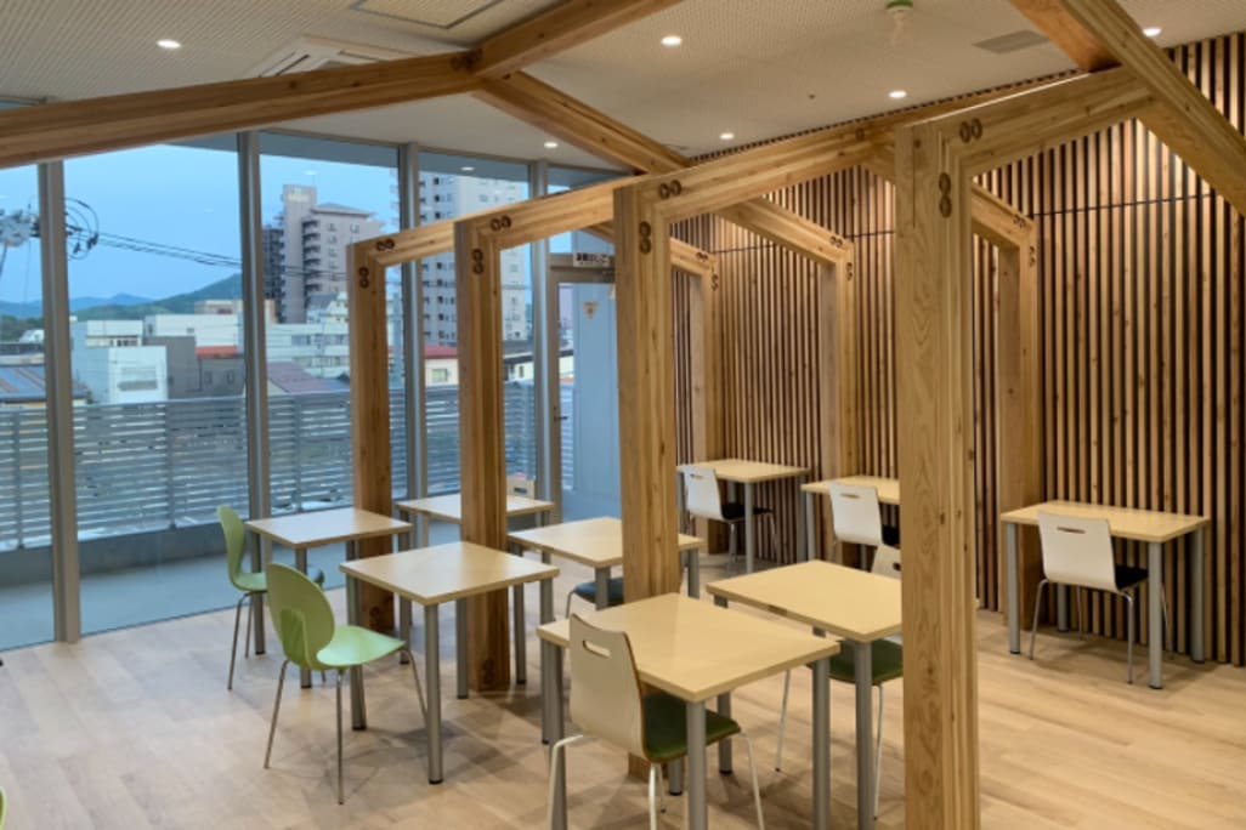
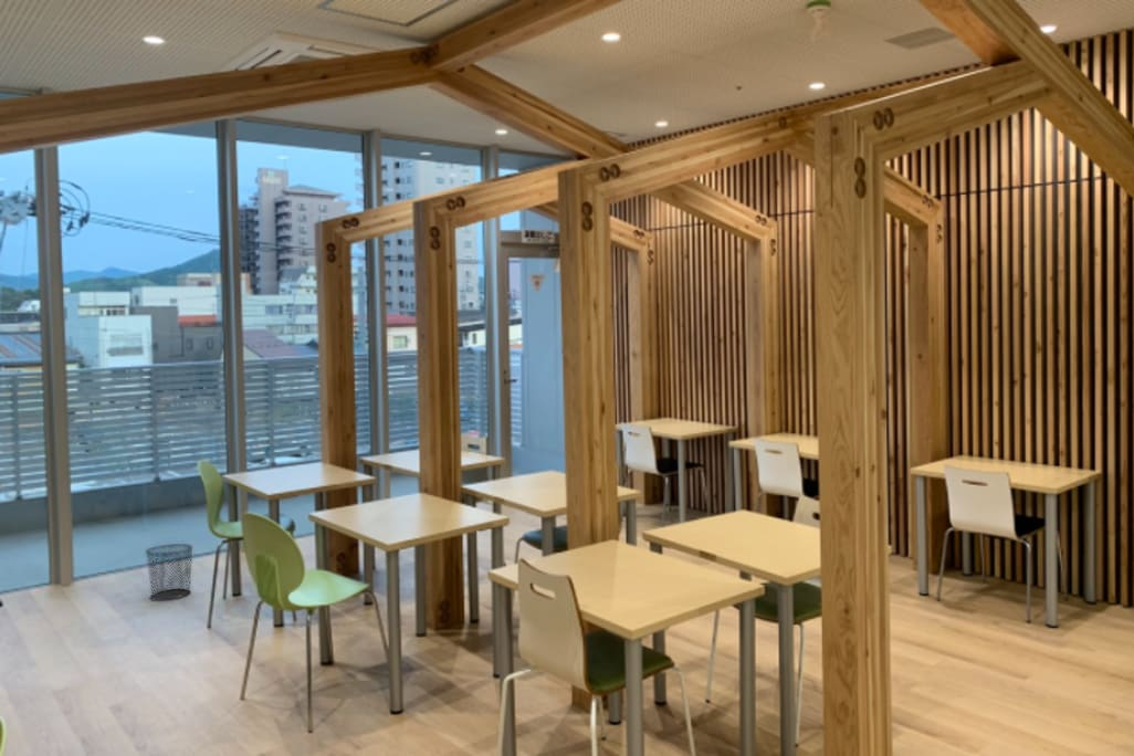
+ waste bin [144,543,195,601]
